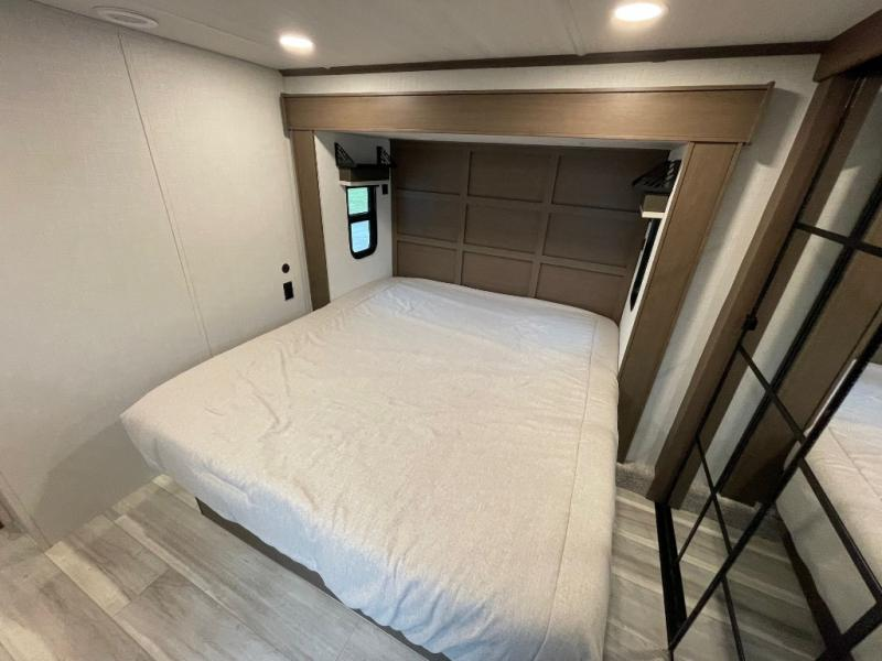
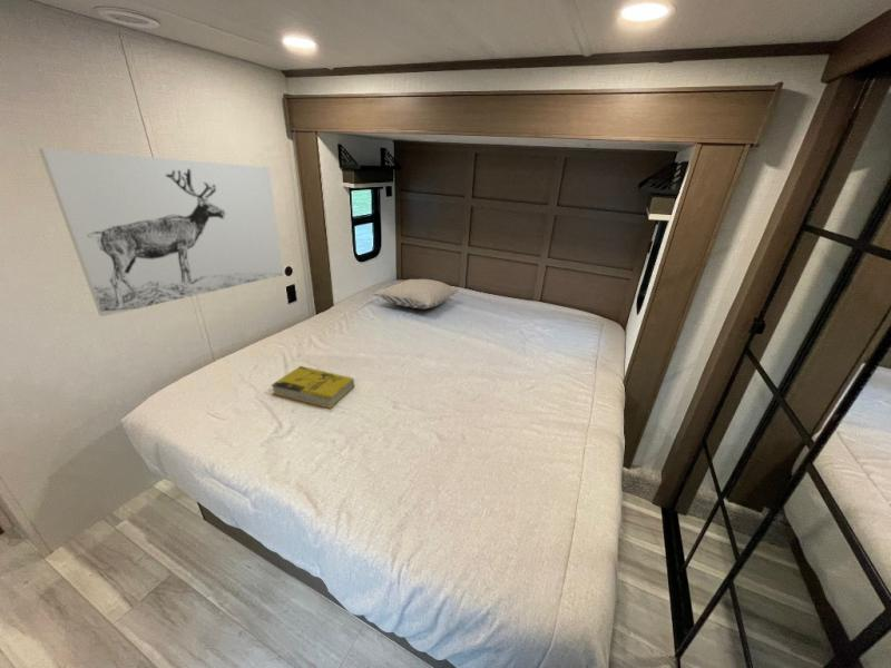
+ wall art [37,147,285,317]
+ pillow [372,277,460,310]
+ book [271,365,356,410]
